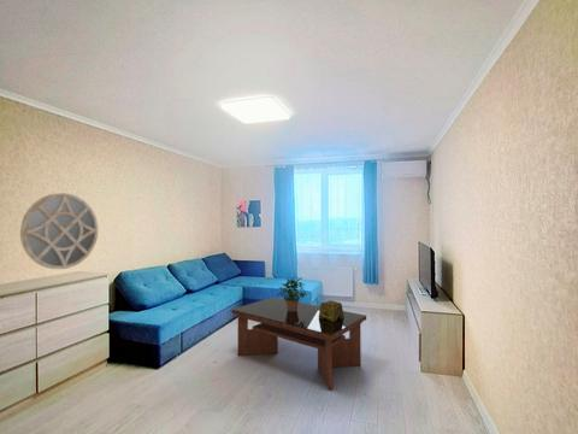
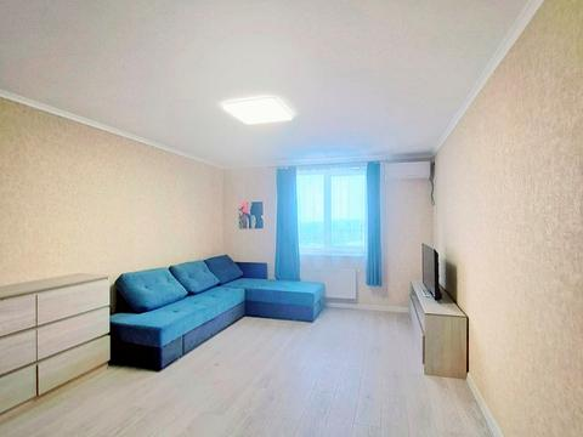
- coffee table [231,297,367,391]
- decorative box [318,299,344,322]
- home mirror [19,192,99,270]
- potted plant [277,276,308,311]
